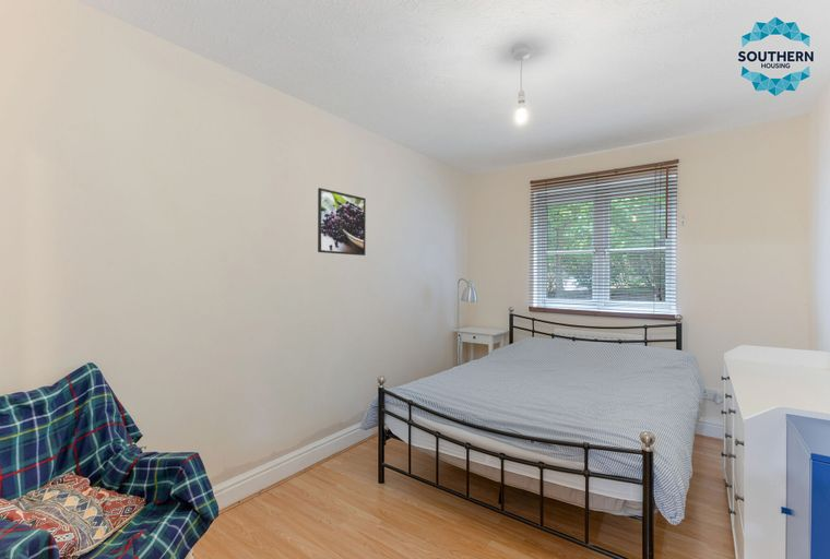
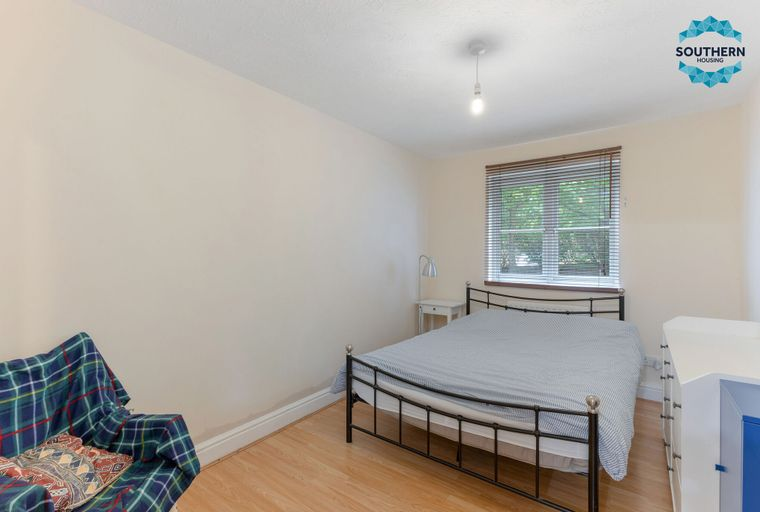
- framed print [317,187,367,257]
